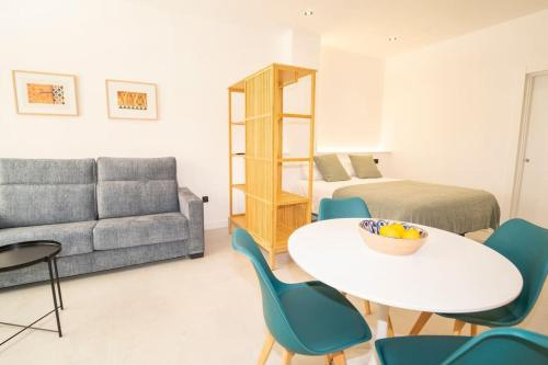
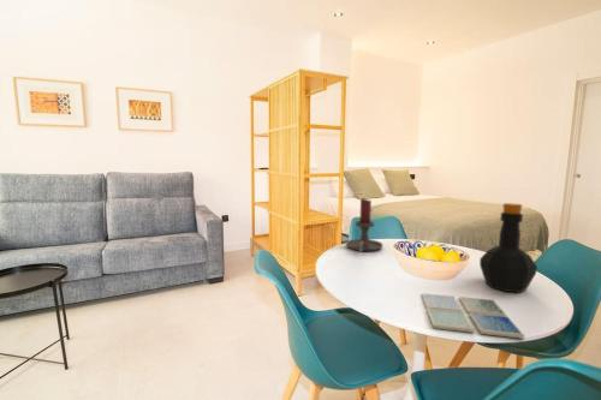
+ drink coaster [421,292,525,340]
+ bottle [478,202,538,294]
+ candle holder [345,197,383,253]
